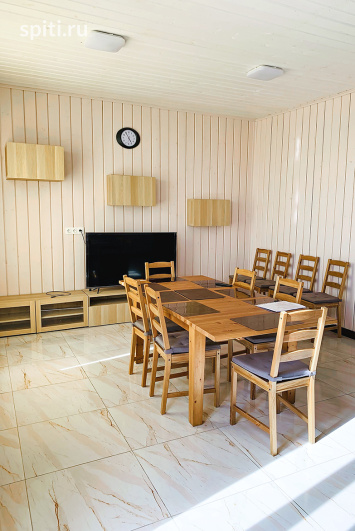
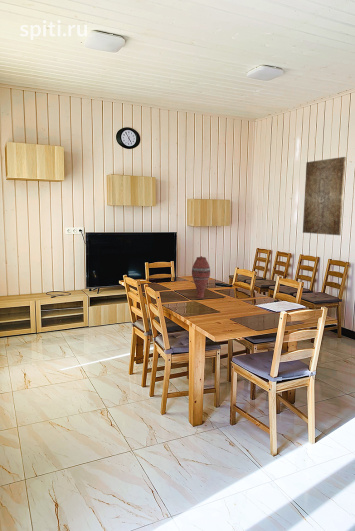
+ vase [191,255,211,299]
+ wall art [302,156,347,236]
